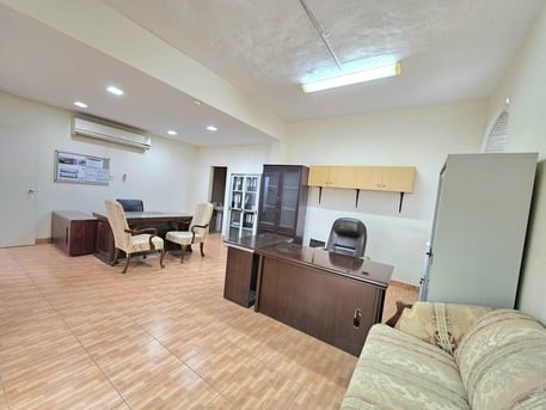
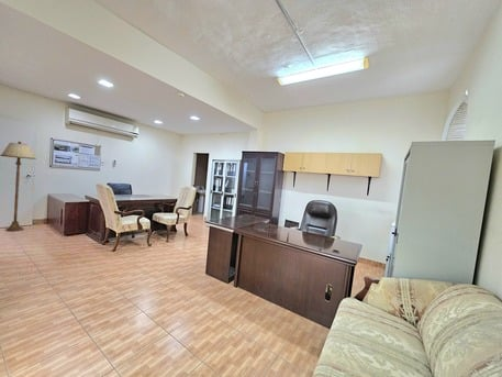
+ floor lamp [0,141,37,232]
